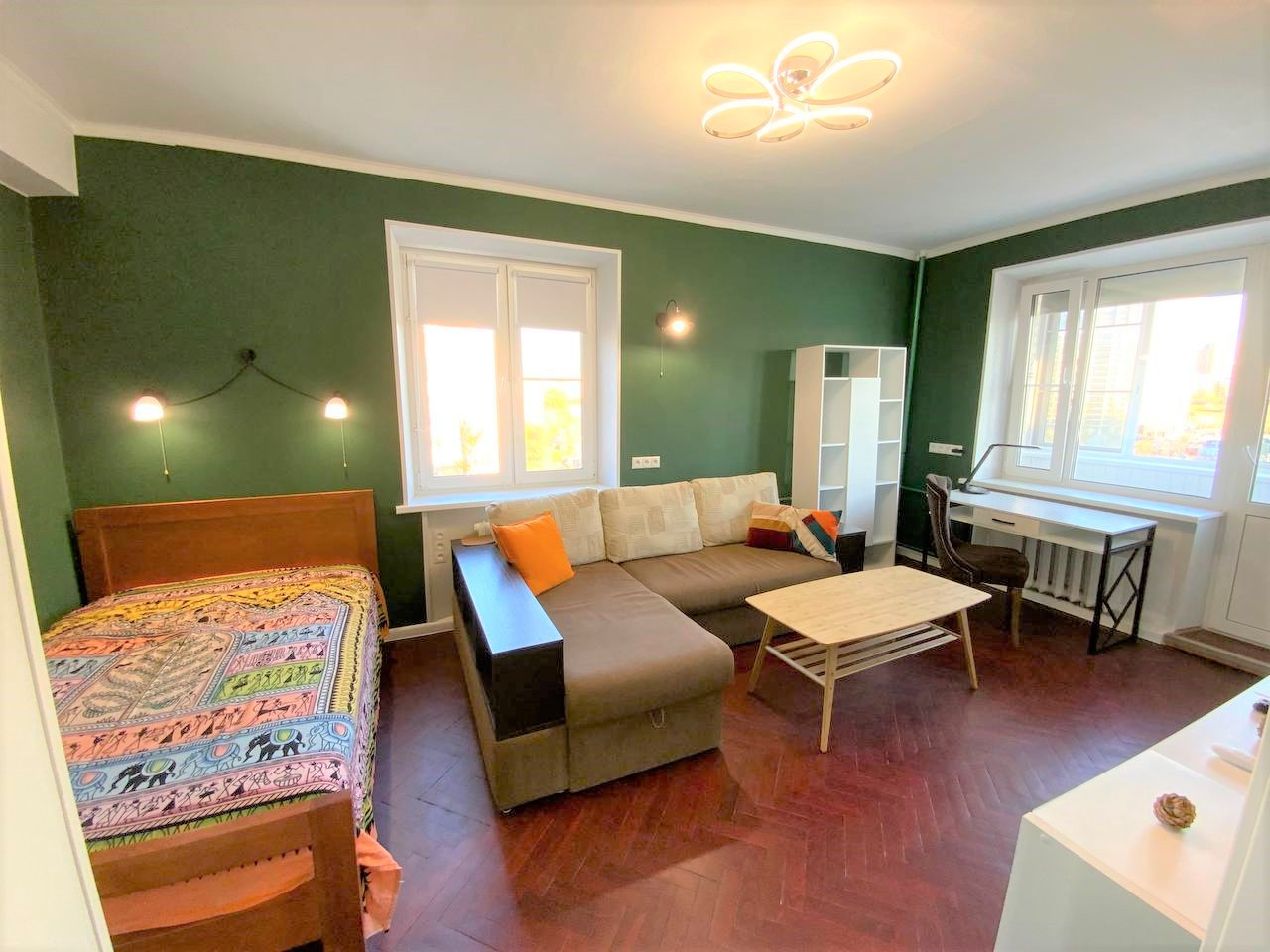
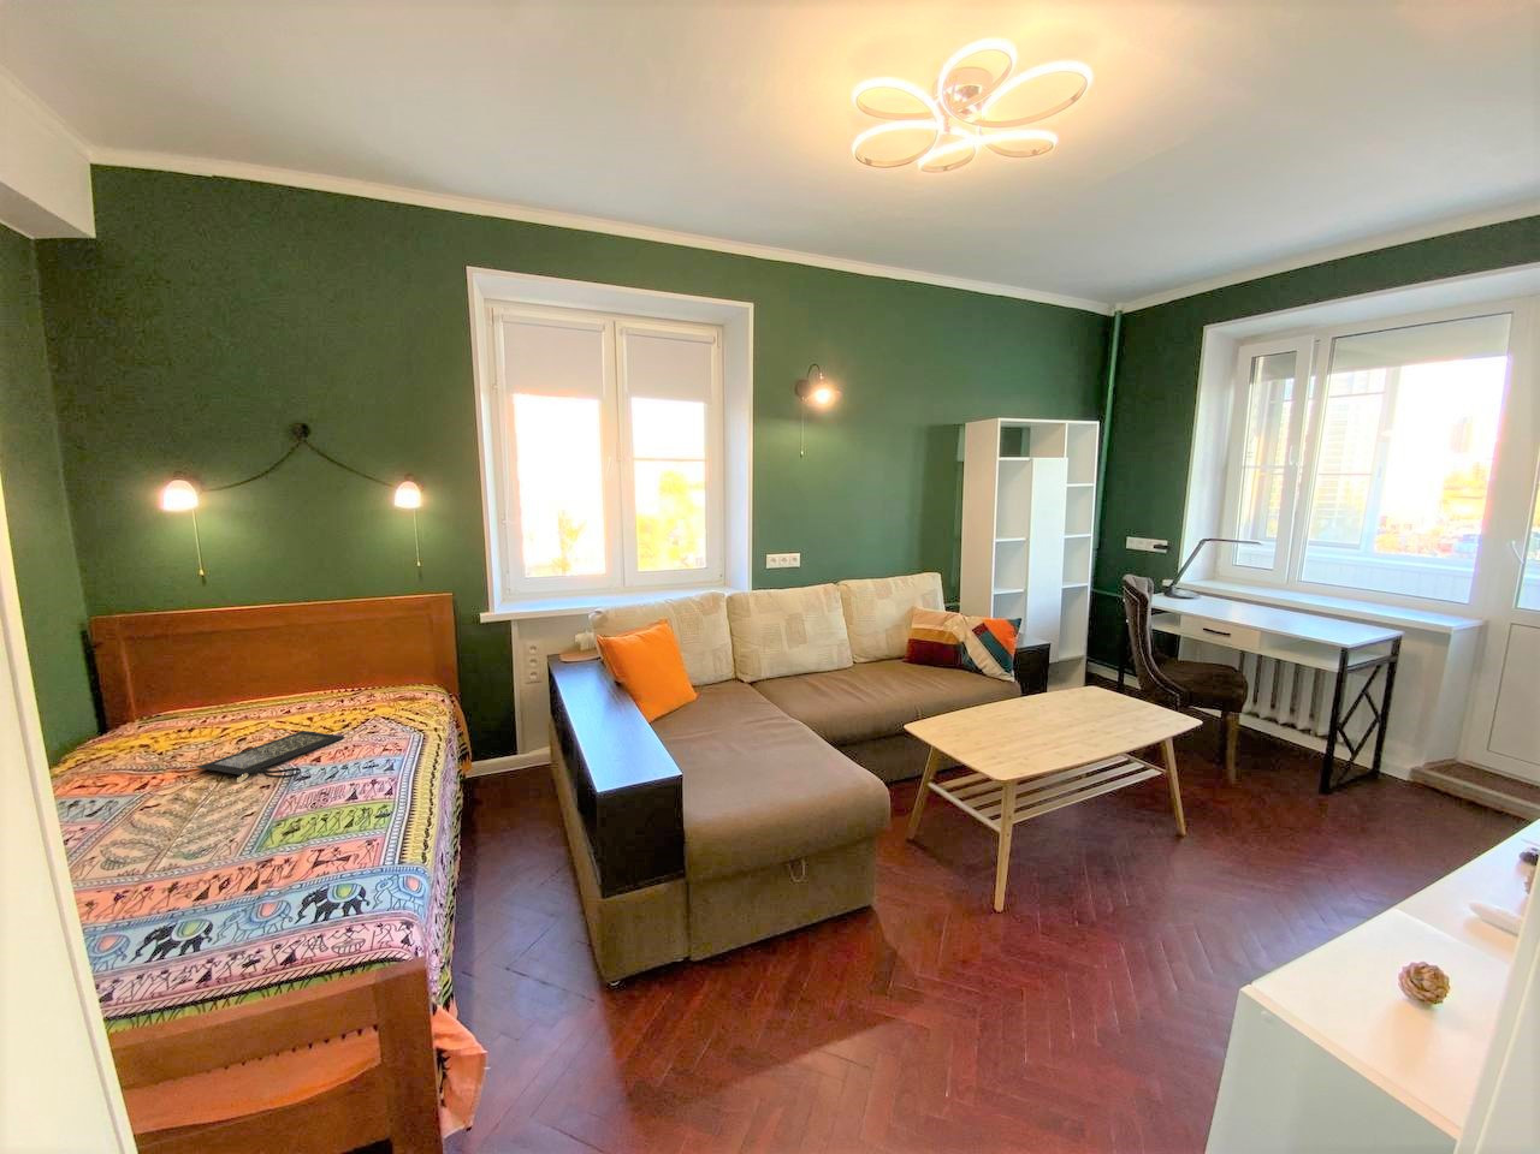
+ clutch bag [196,730,346,784]
